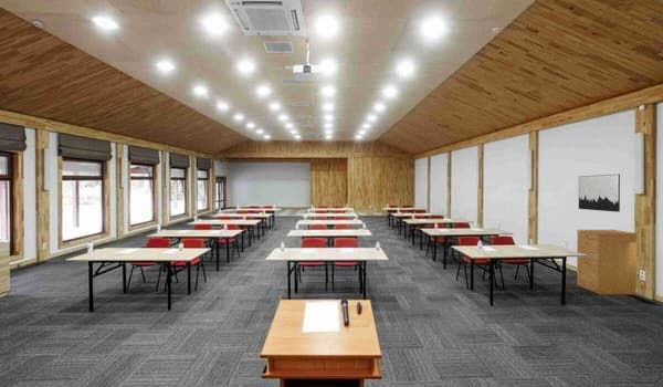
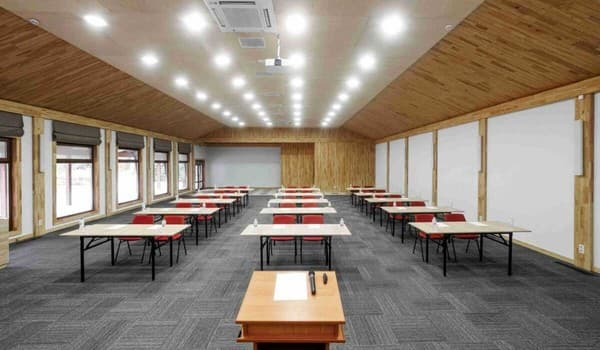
- filing cabinet [576,229,638,295]
- wall art [578,174,621,213]
